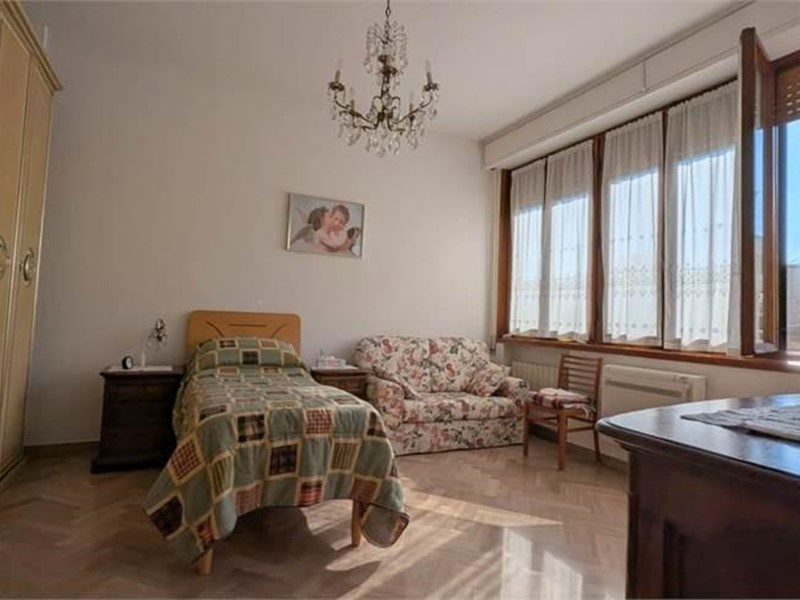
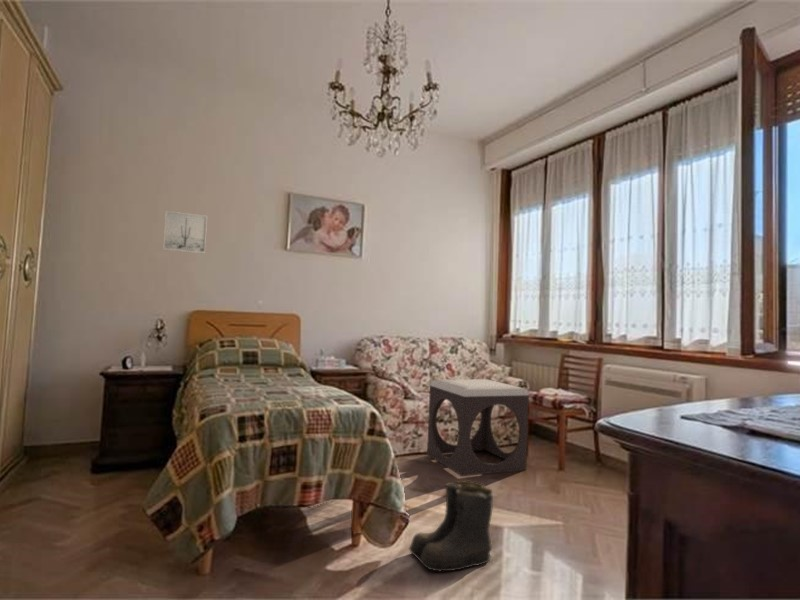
+ footstool [426,378,530,477]
+ wall art [162,210,208,255]
+ boots [408,479,494,573]
